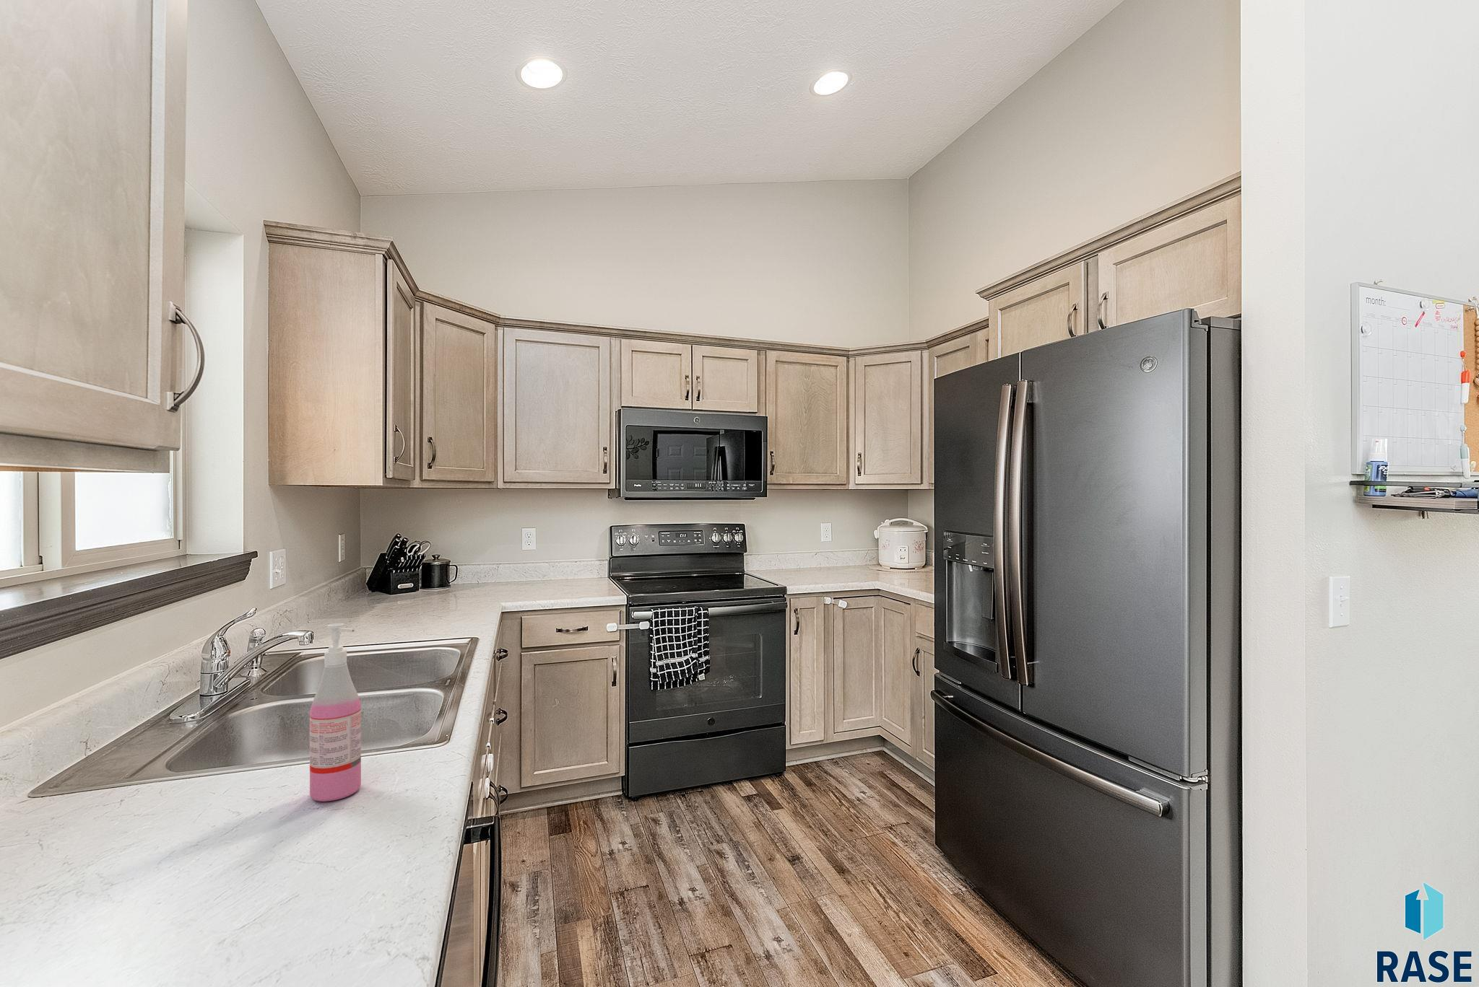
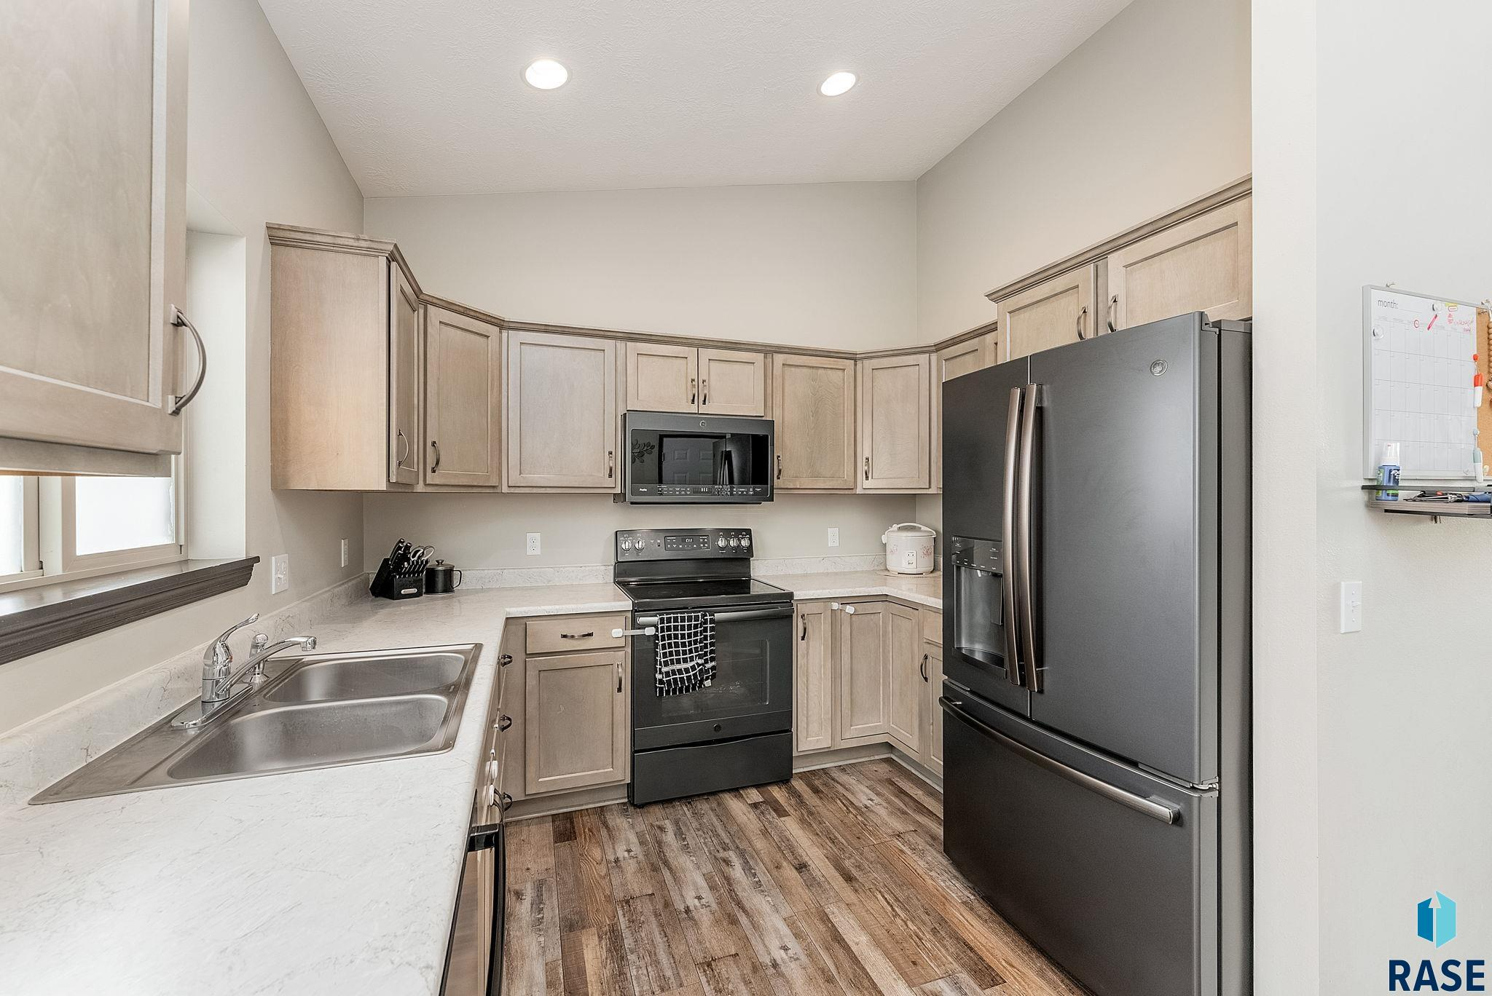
- soap dispenser [309,622,361,802]
